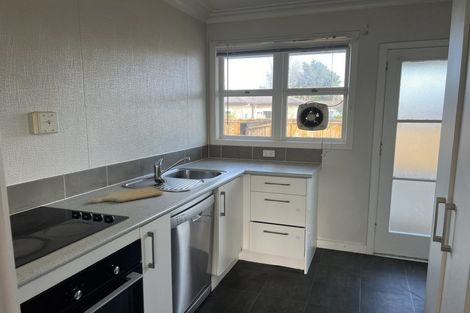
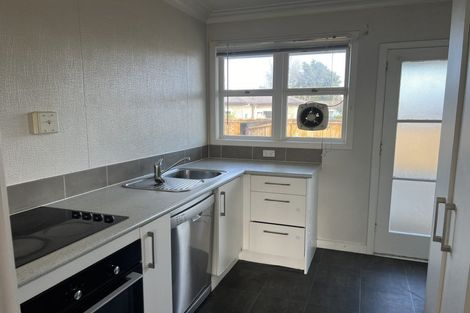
- chopping board [90,186,164,204]
